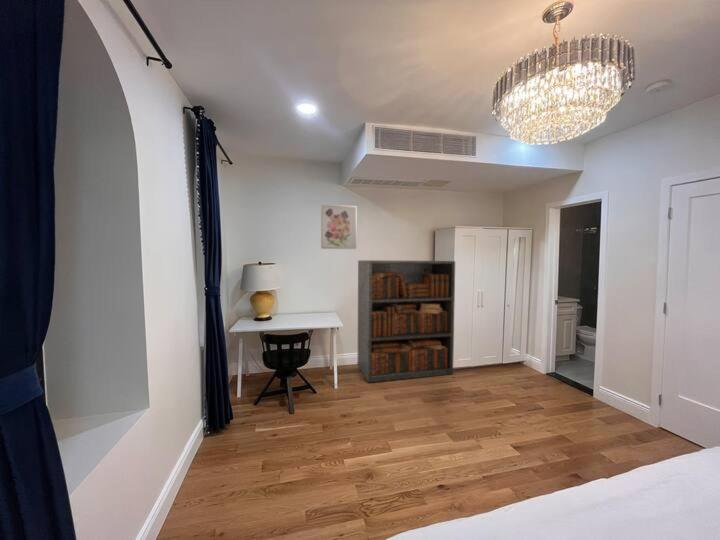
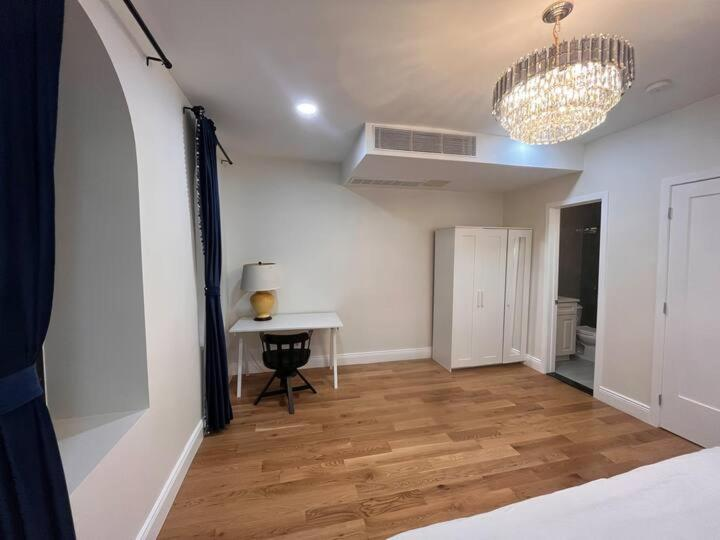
- bookcase [356,259,456,384]
- wall art [320,204,358,250]
